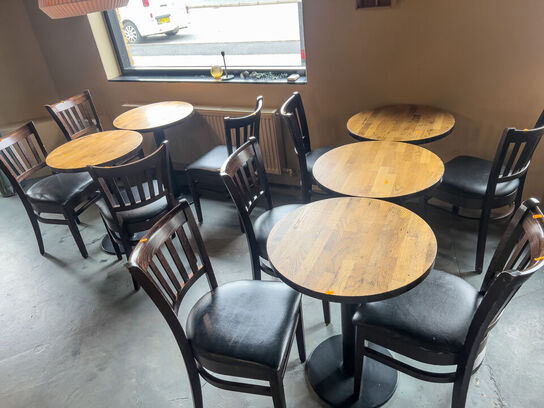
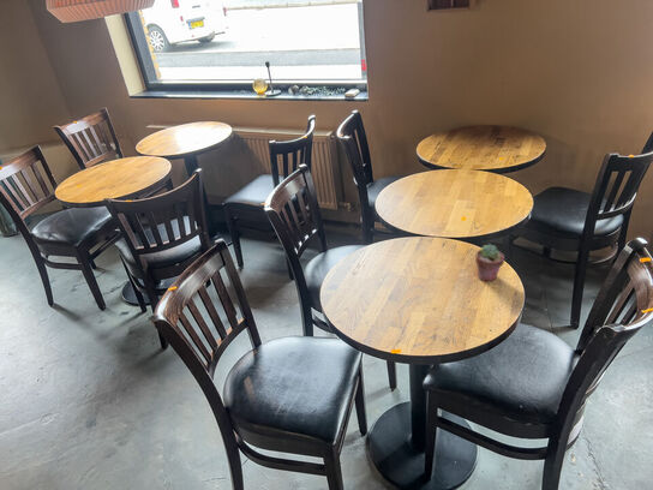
+ potted succulent [474,243,507,282]
